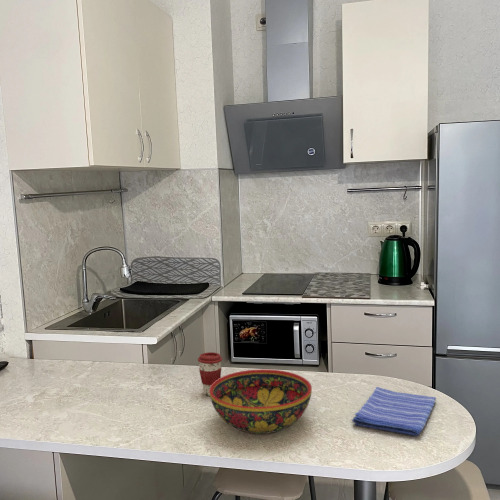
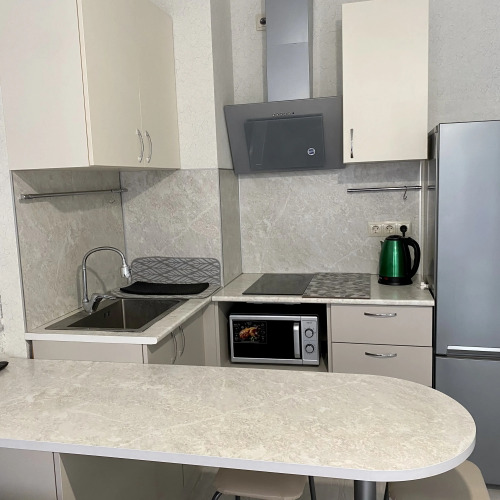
- bowl [209,368,313,435]
- coffee cup [197,351,223,397]
- dish towel [351,386,437,436]
